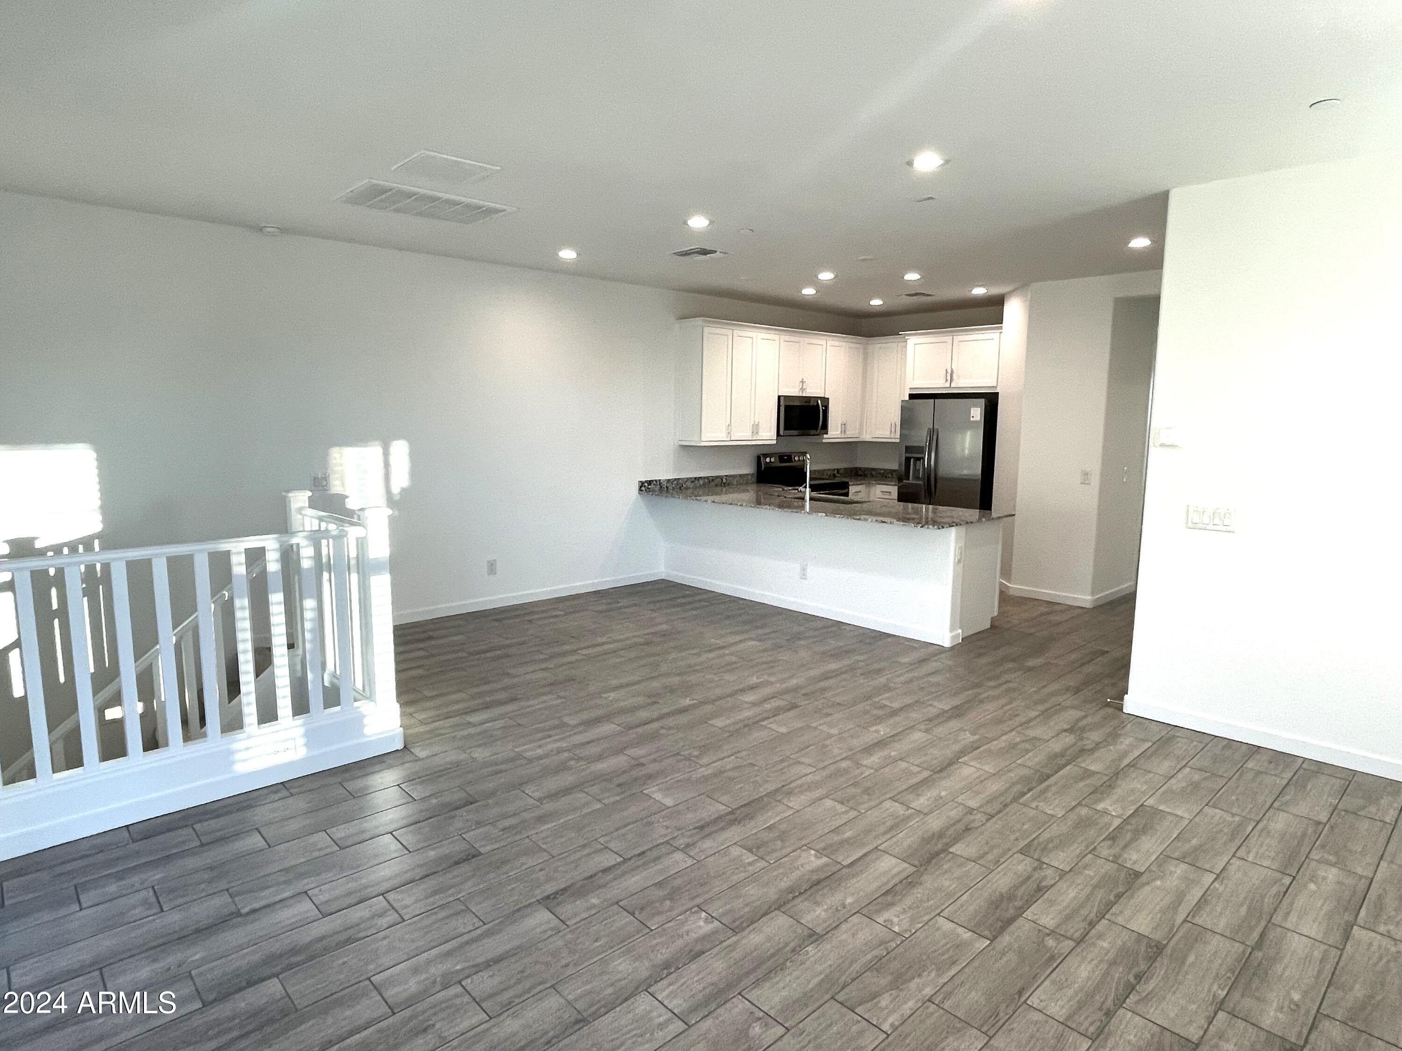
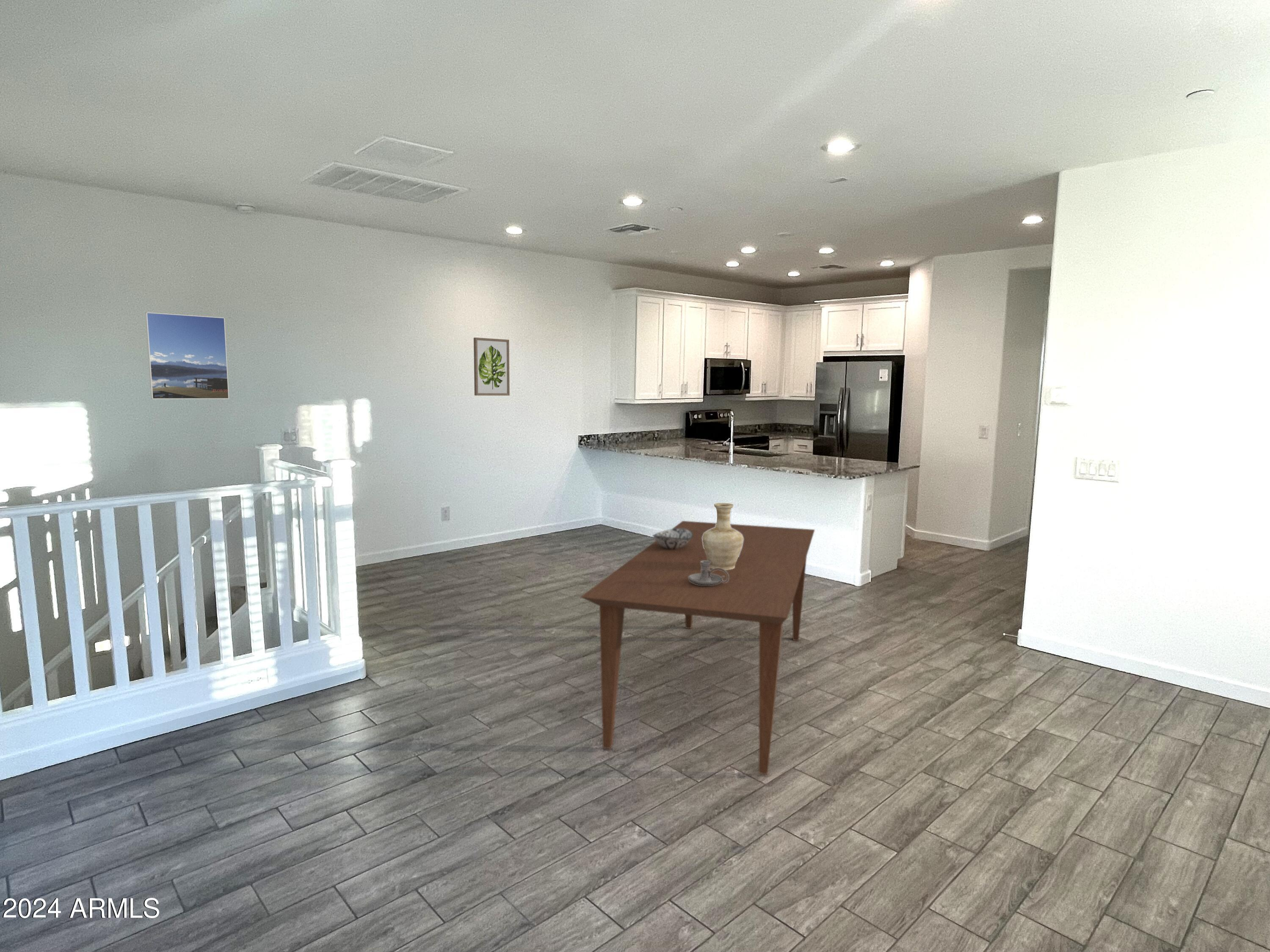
+ wall art [473,337,510,396]
+ decorative bowl [652,528,693,550]
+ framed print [145,312,229,399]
+ dining table [580,520,815,775]
+ candle holder [688,561,729,585]
+ vase [702,503,743,570]
